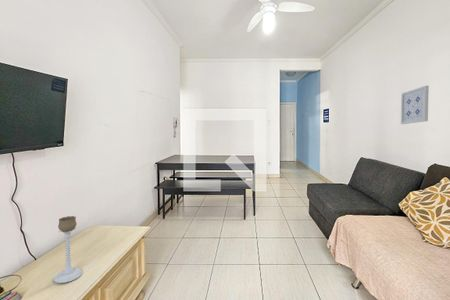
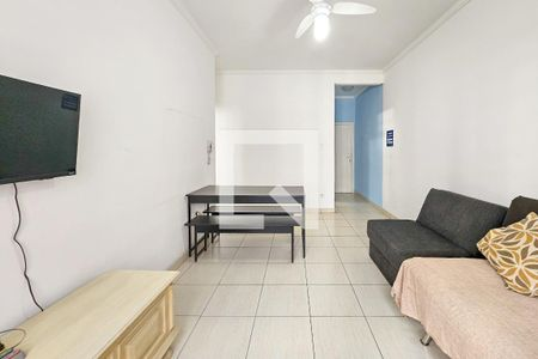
- wall art [400,85,430,125]
- candle holder [53,215,84,284]
